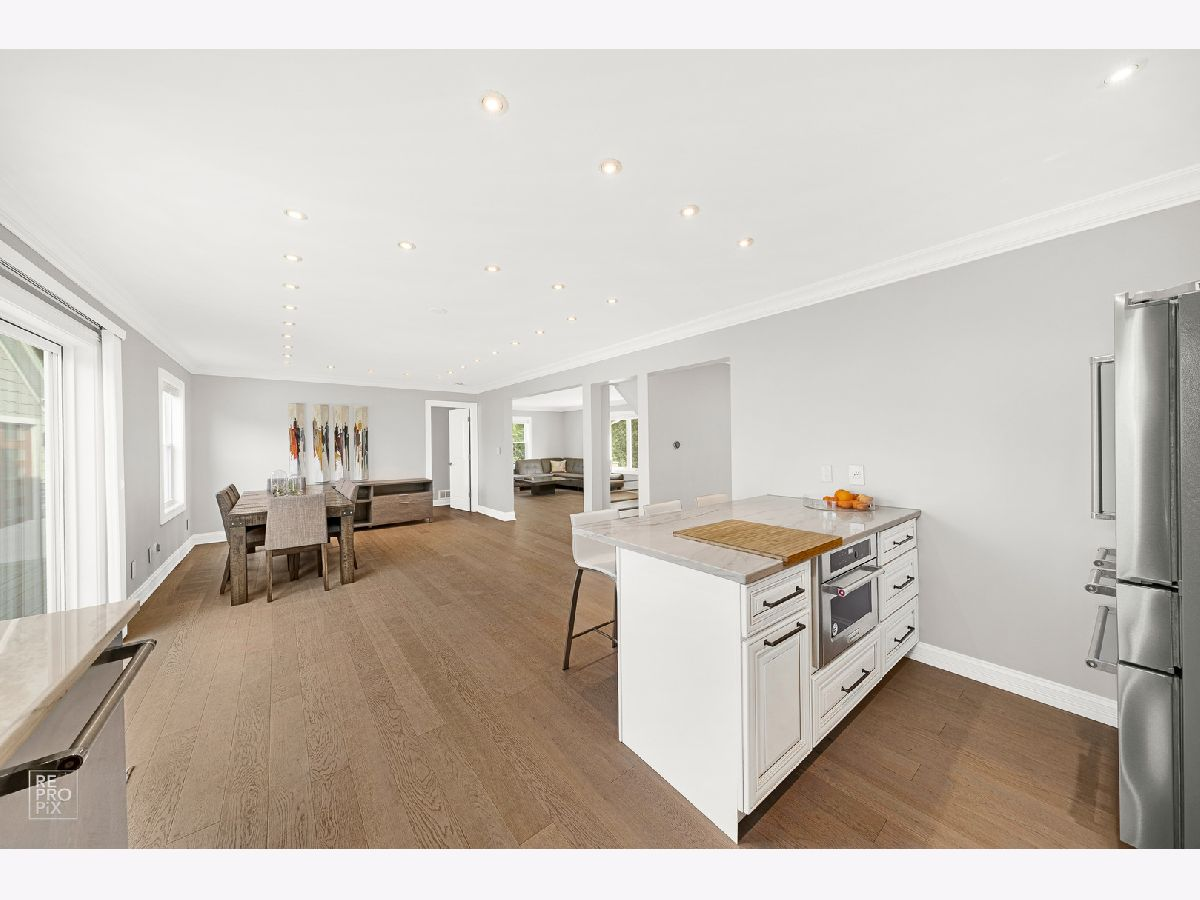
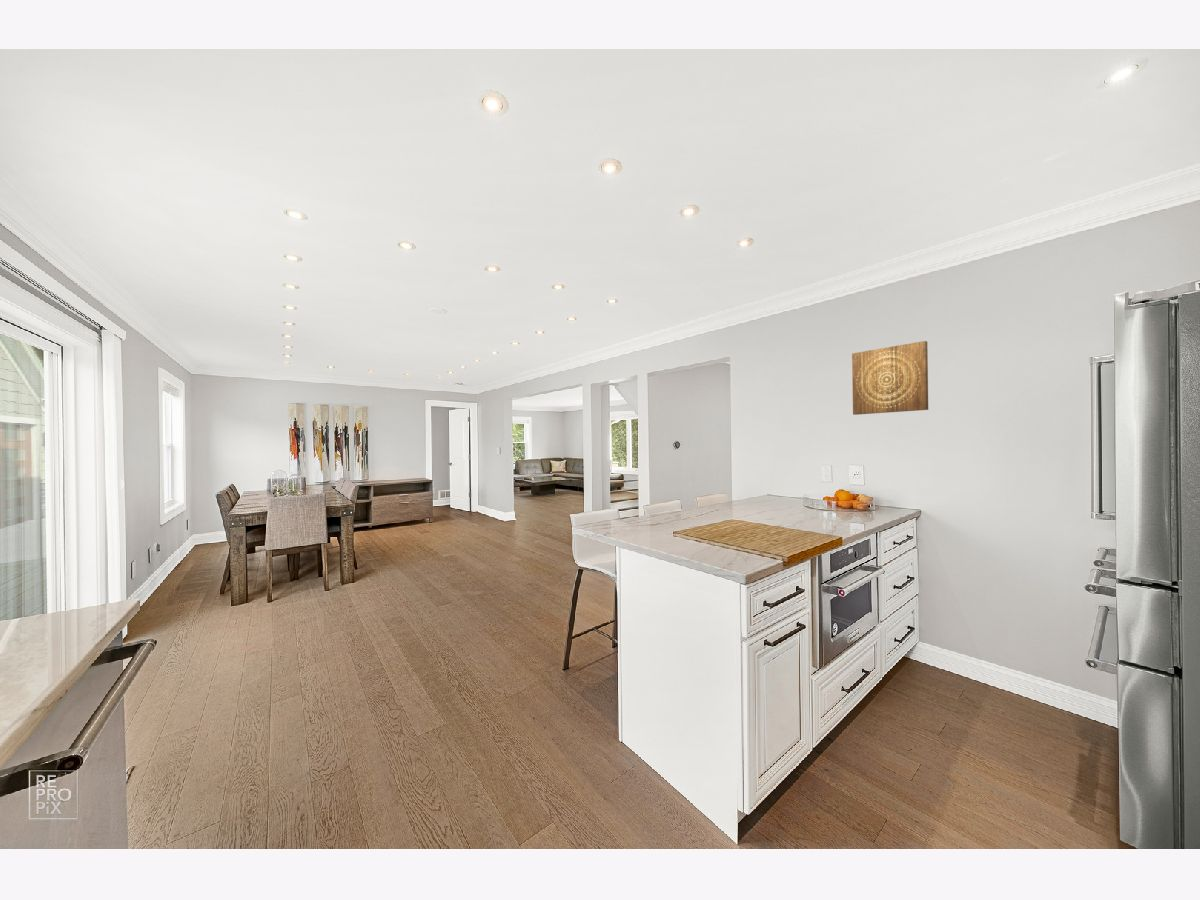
+ wall art [851,340,929,416]
